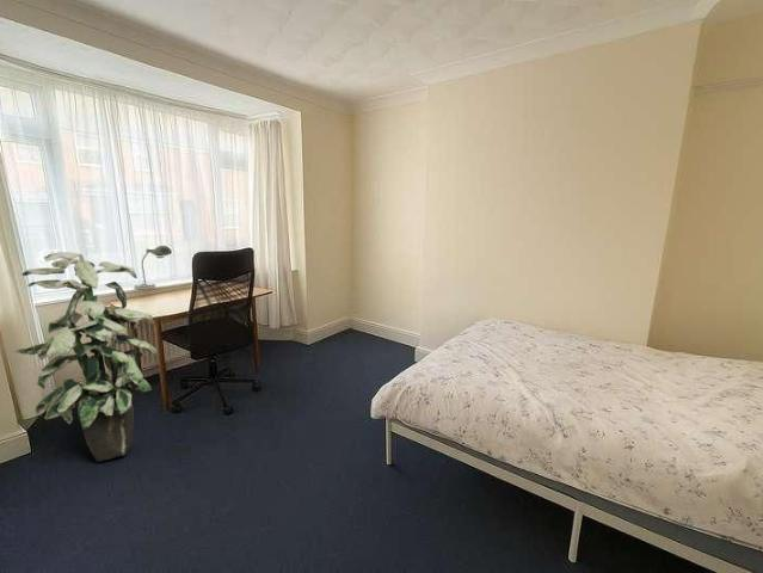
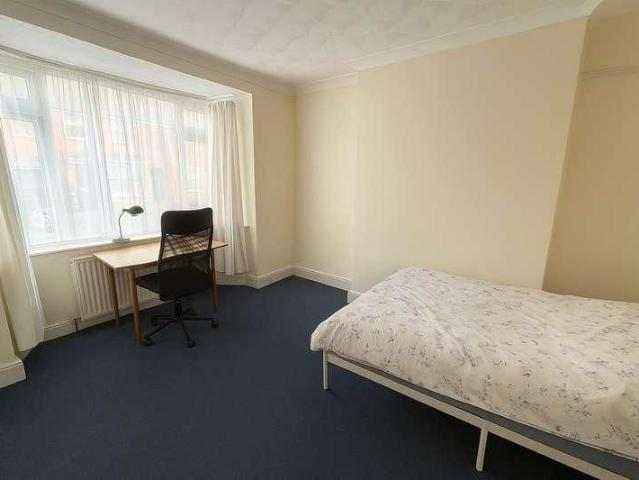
- indoor plant [13,251,158,463]
